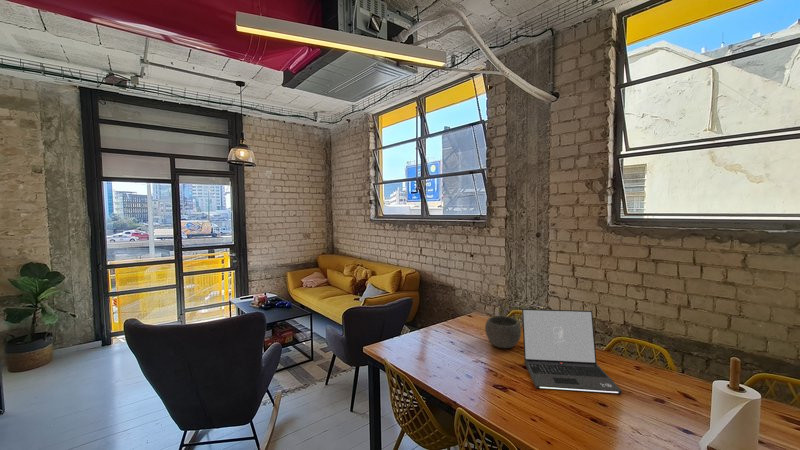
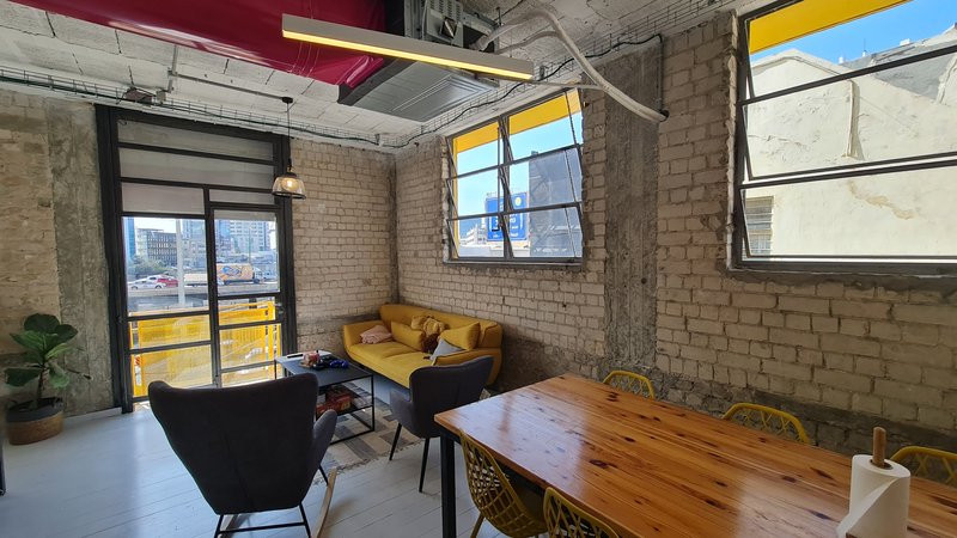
- laptop [521,308,623,395]
- bowl [484,315,522,349]
